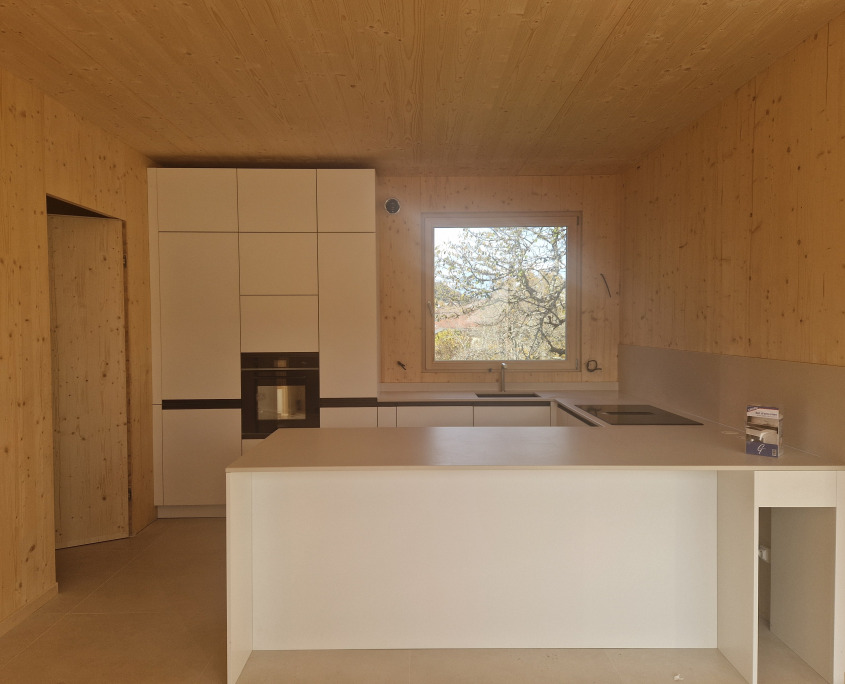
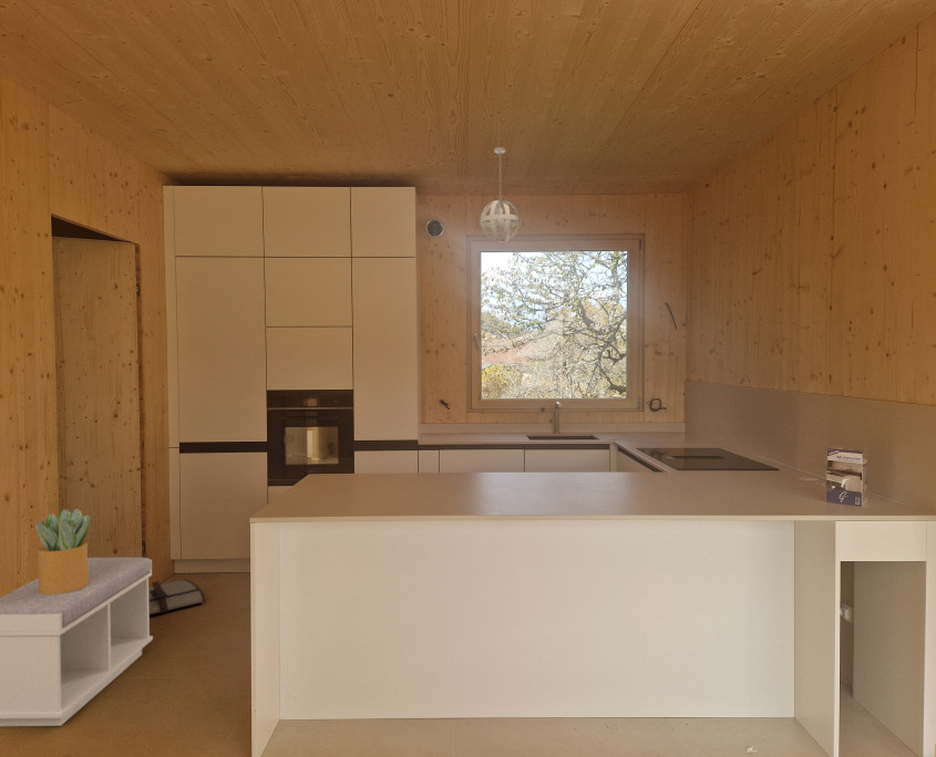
+ tool roll [148,579,206,615]
+ potted plant [34,507,92,594]
+ pendant light [479,146,523,243]
+ bench [0,557,154,727]
